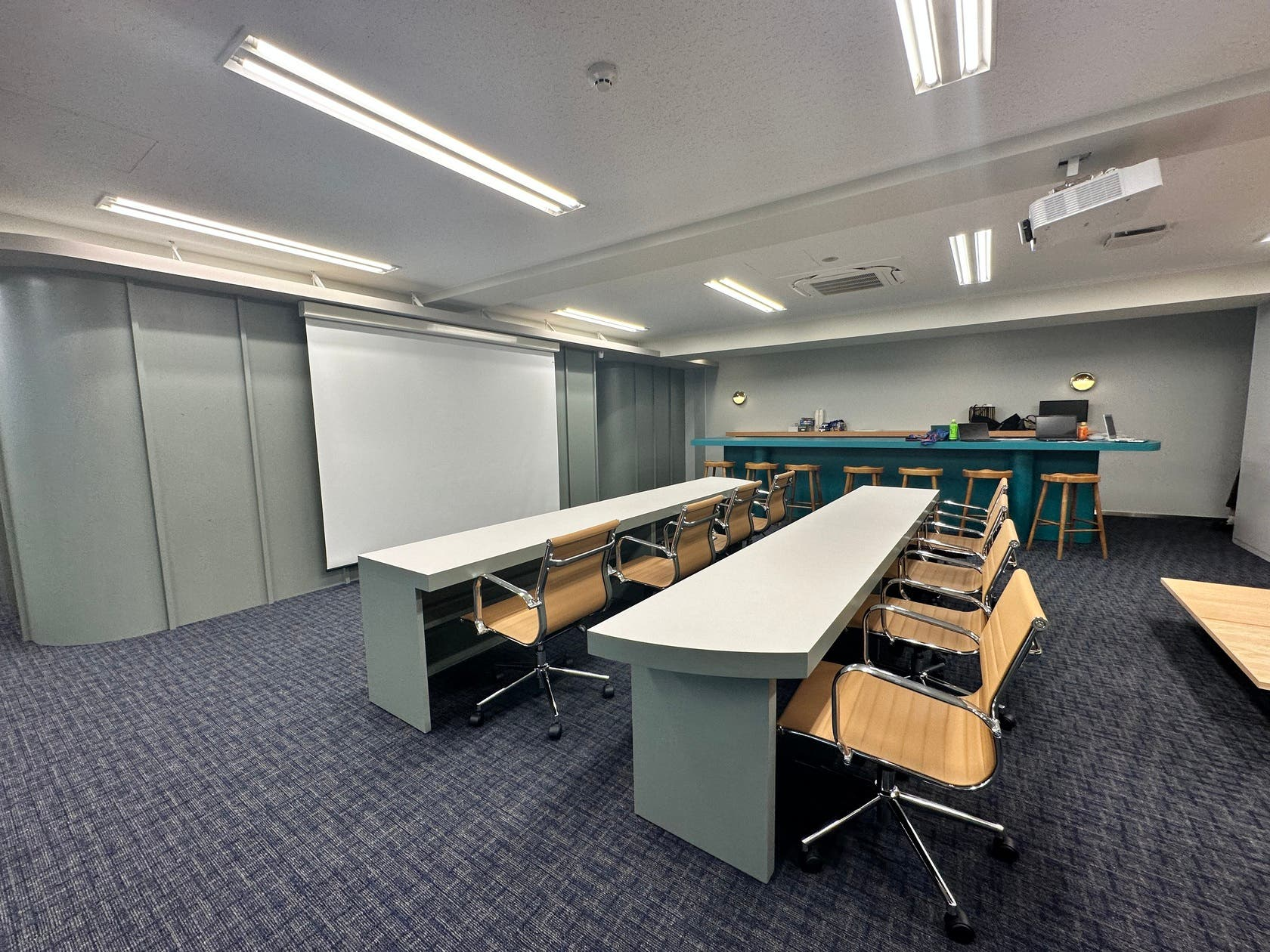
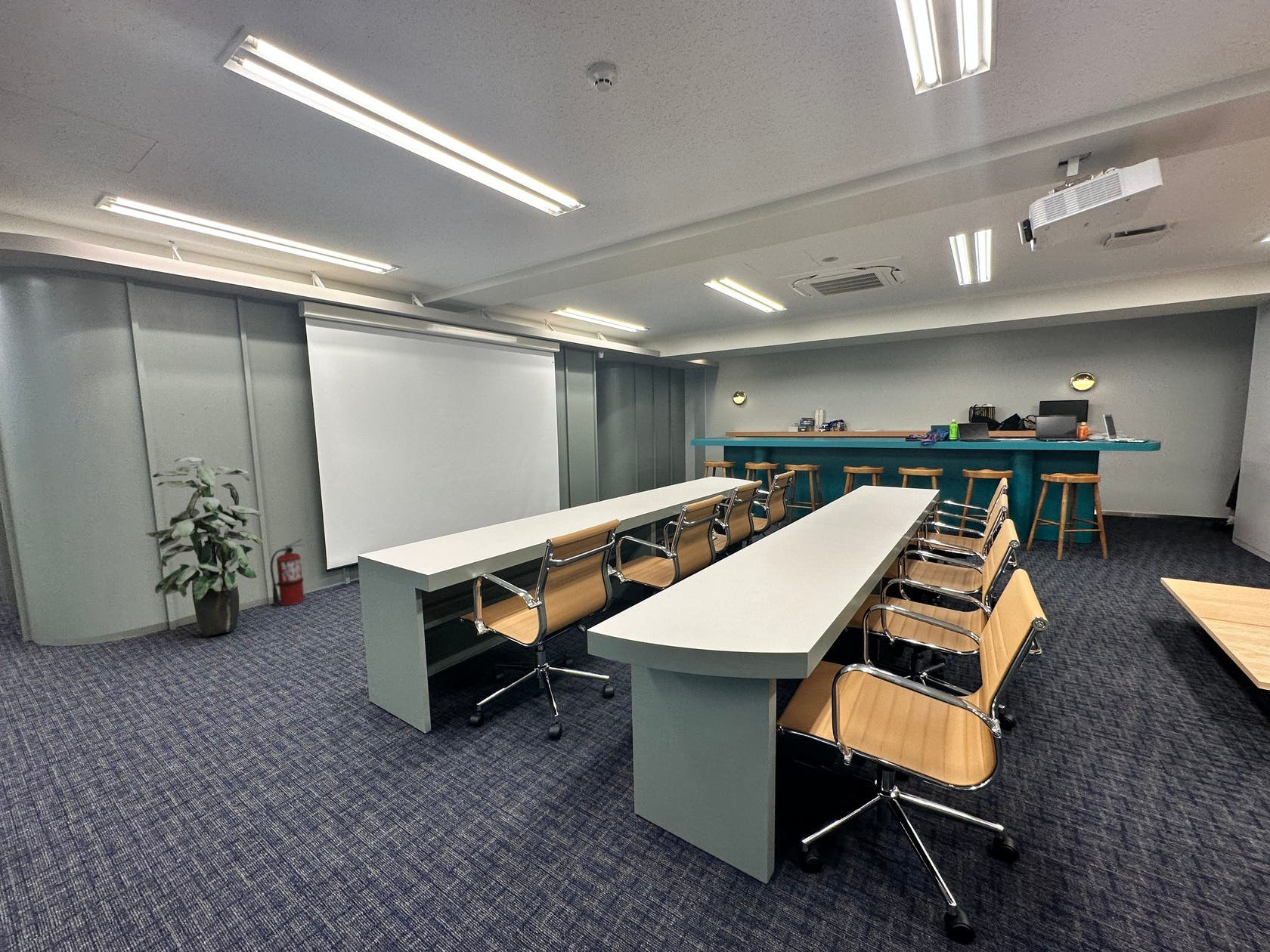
+ fire extinguisher [270,537,305,606]
+ indoor plant [144,456,264,637]
